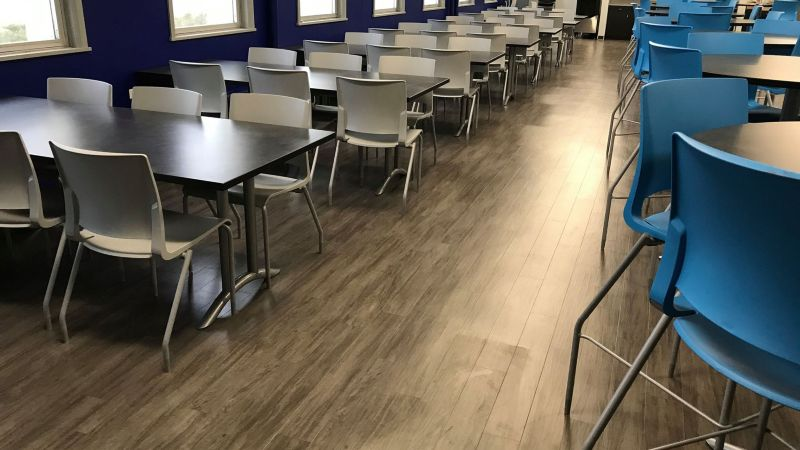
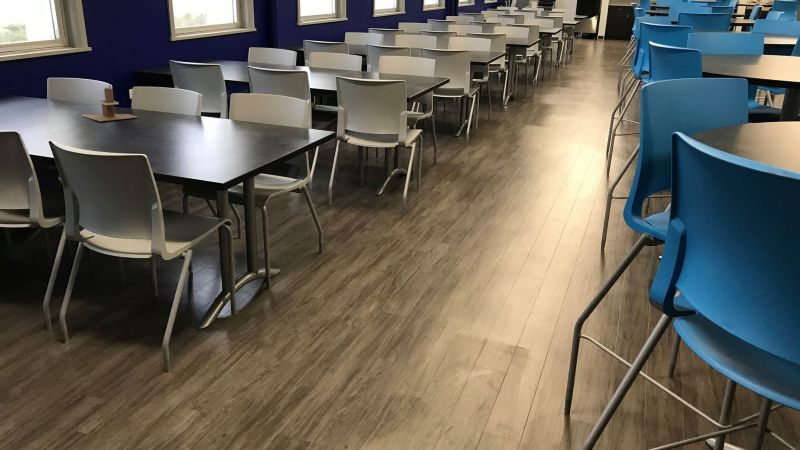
+ napkin holder [80,87,138,122]
